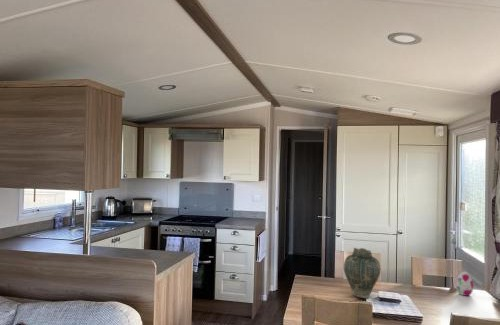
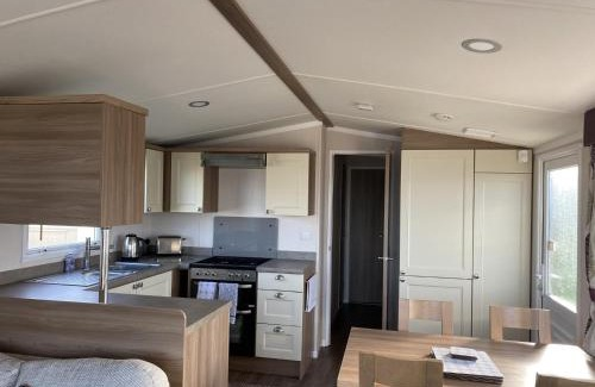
- decorative egg [455,271,475,297]
- vase [343,247,382,299]
